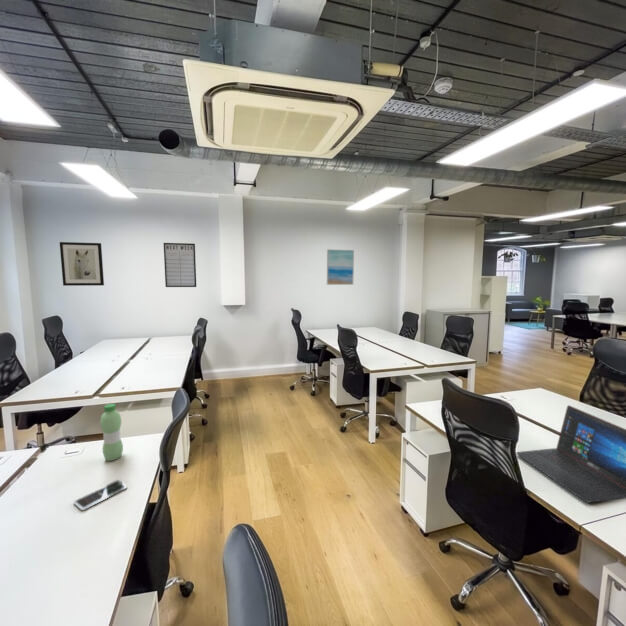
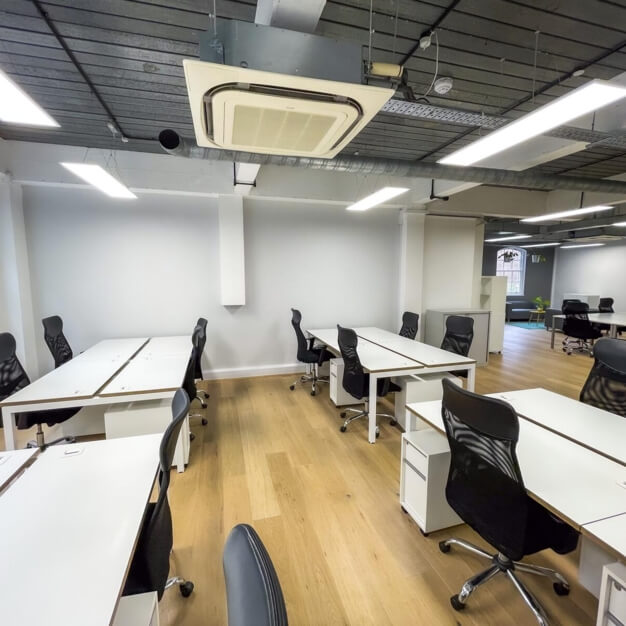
- water bottle [99,403,124,462]
- smartphone [73,479,128,511]
- writing board [163,242,197,288]
- wall art [59,241,105,287]
- laptop [515,404,626,504]
- wall art [326,248,355,286]
